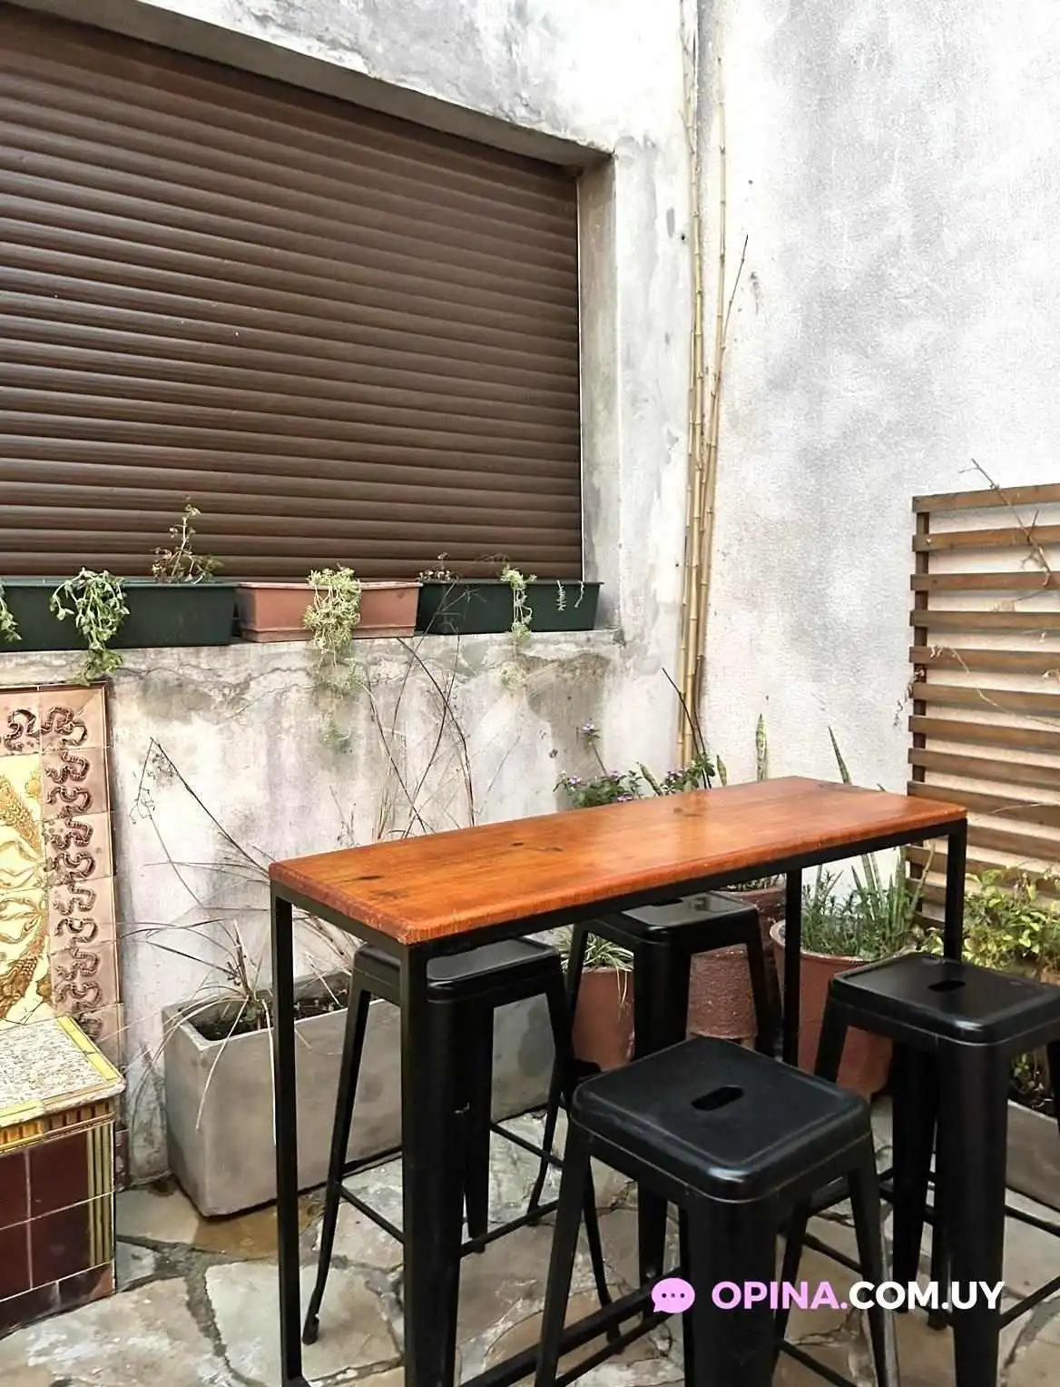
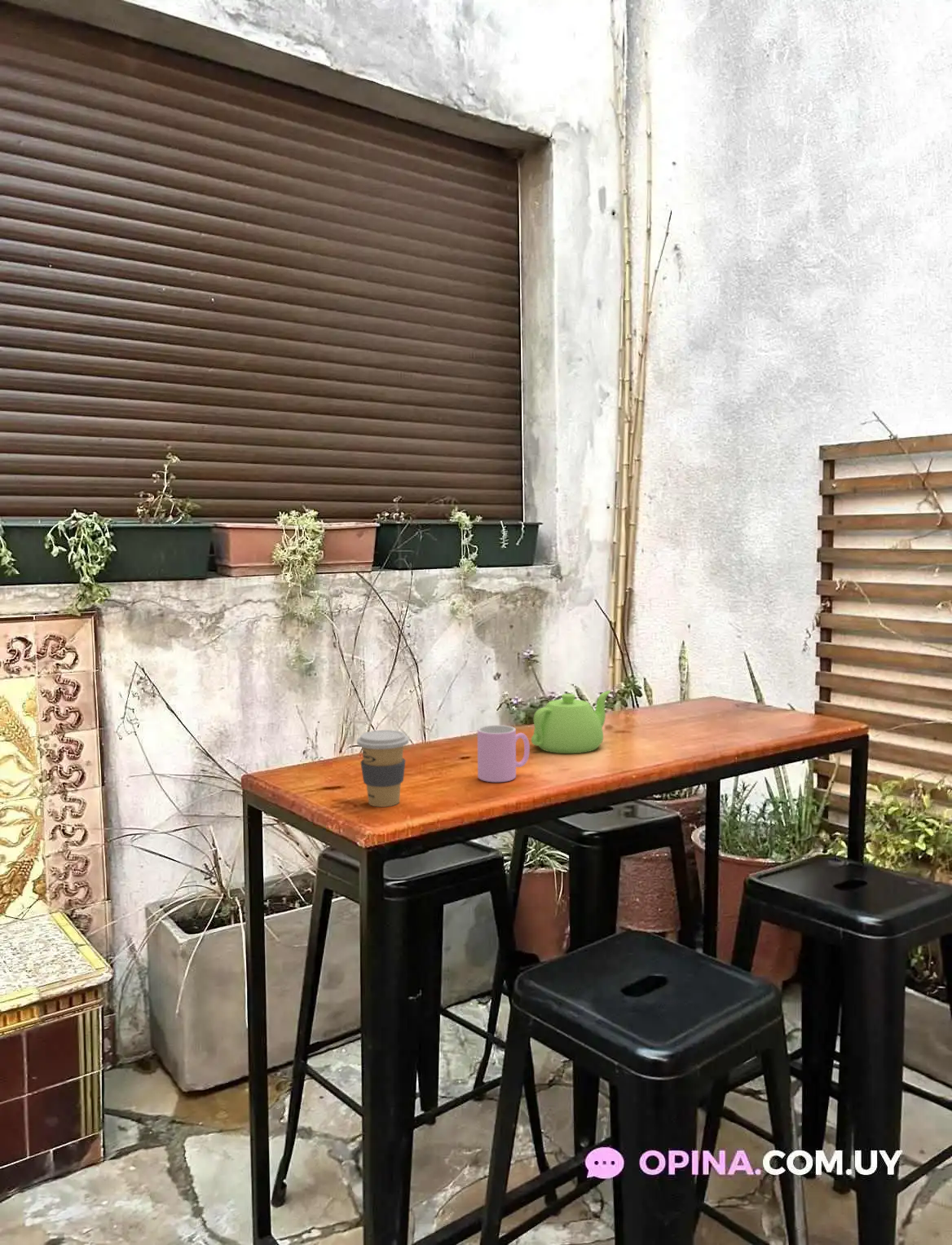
+ coffee cup [356,729,409,808]
+ cup [477,724,531,783]
+ teapot [531,690,612,754]
